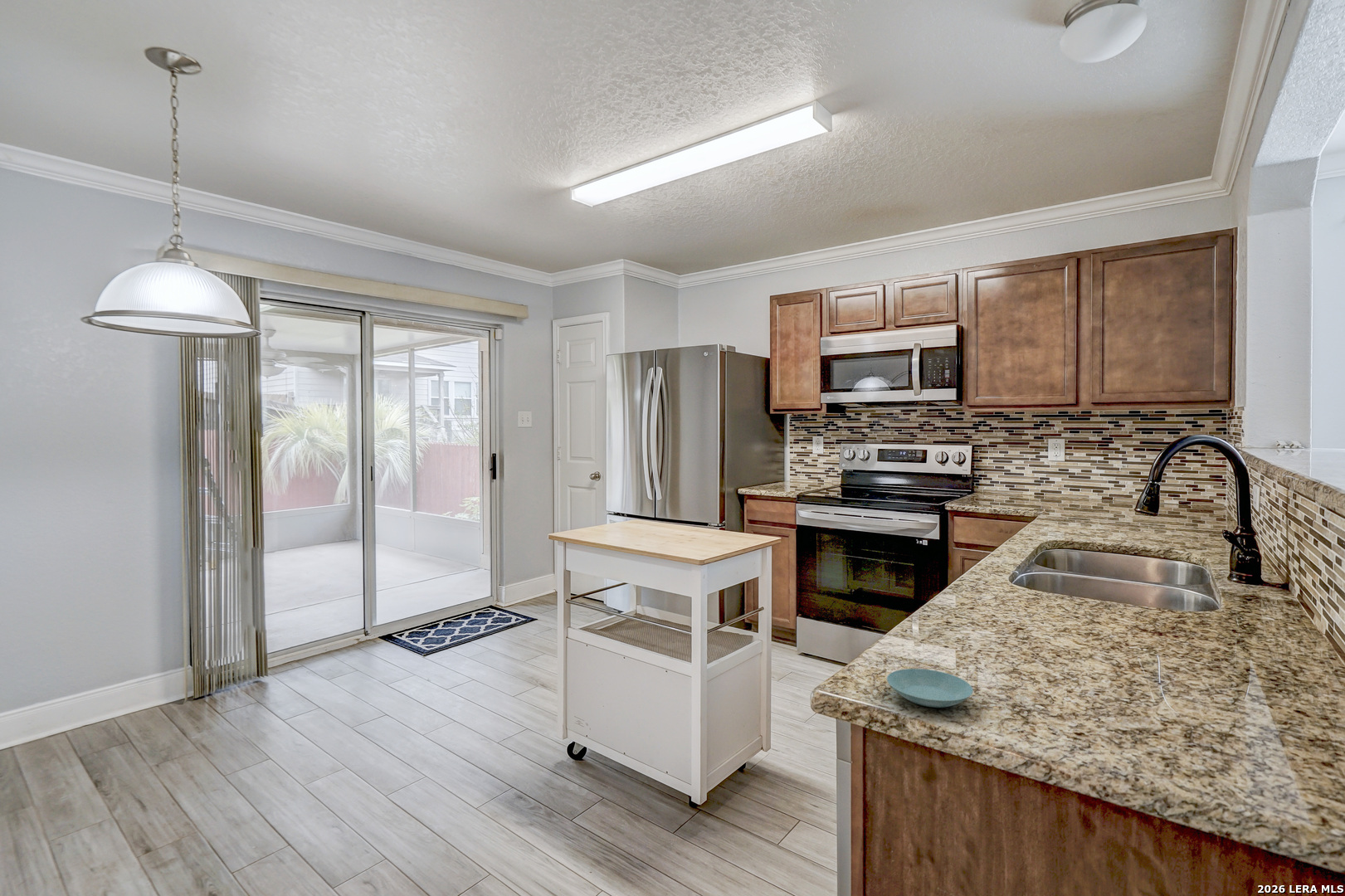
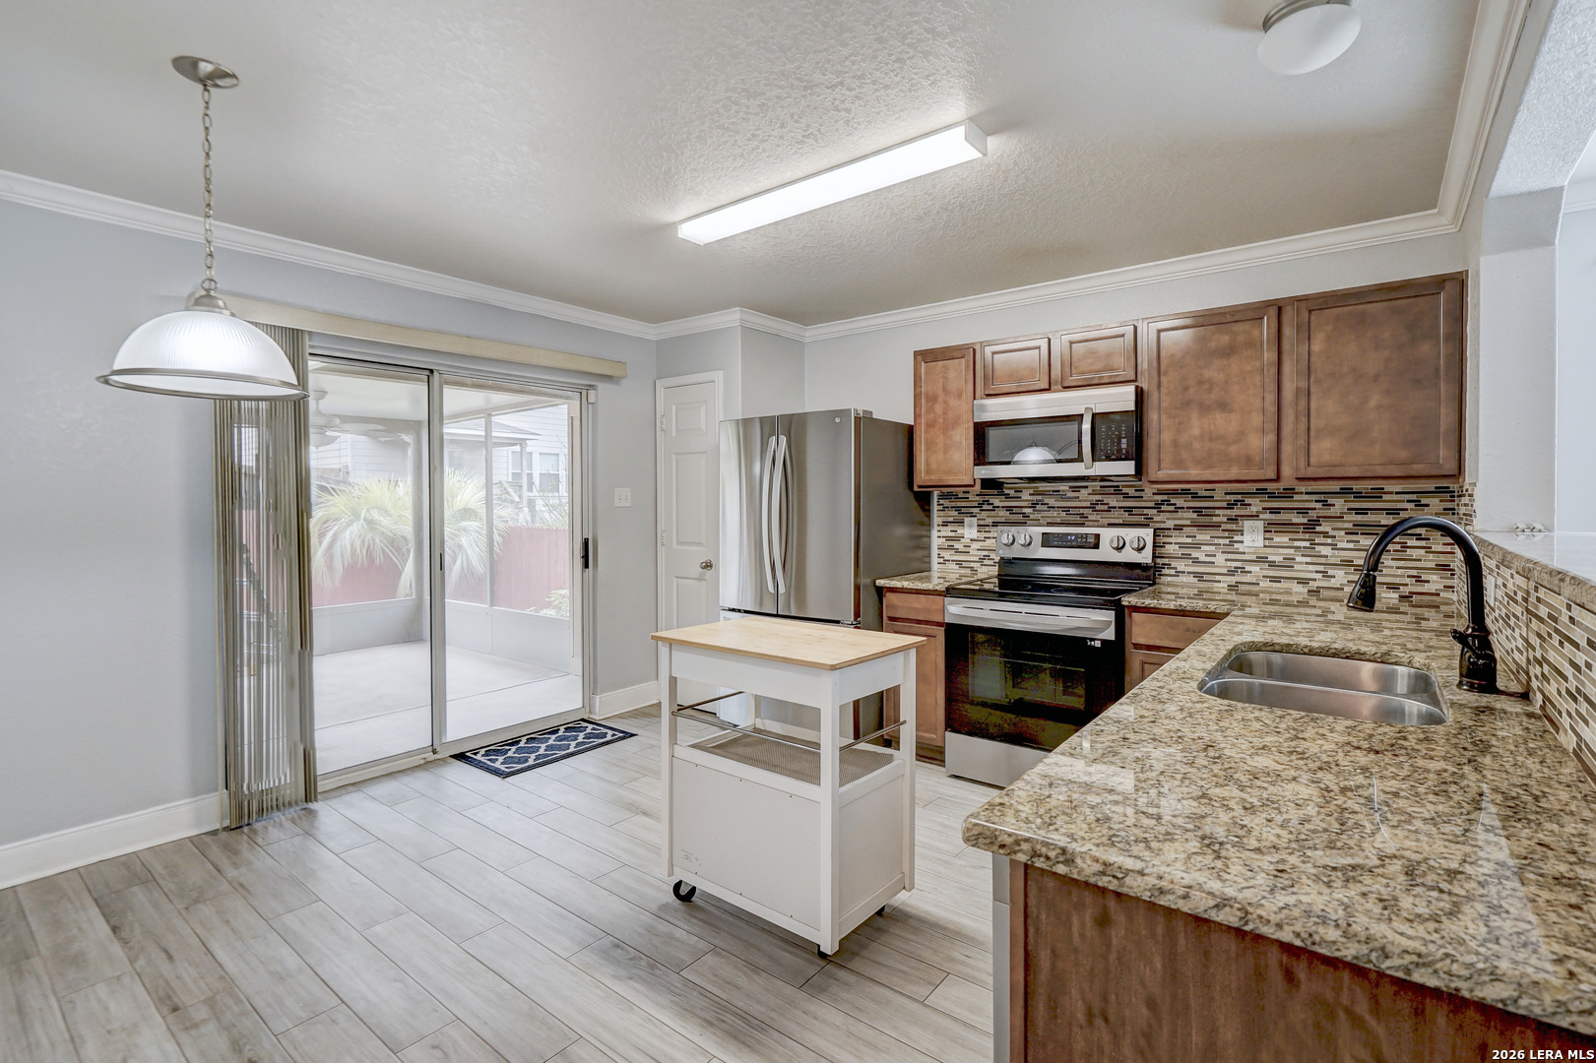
- saucer [886,668,974,709]
